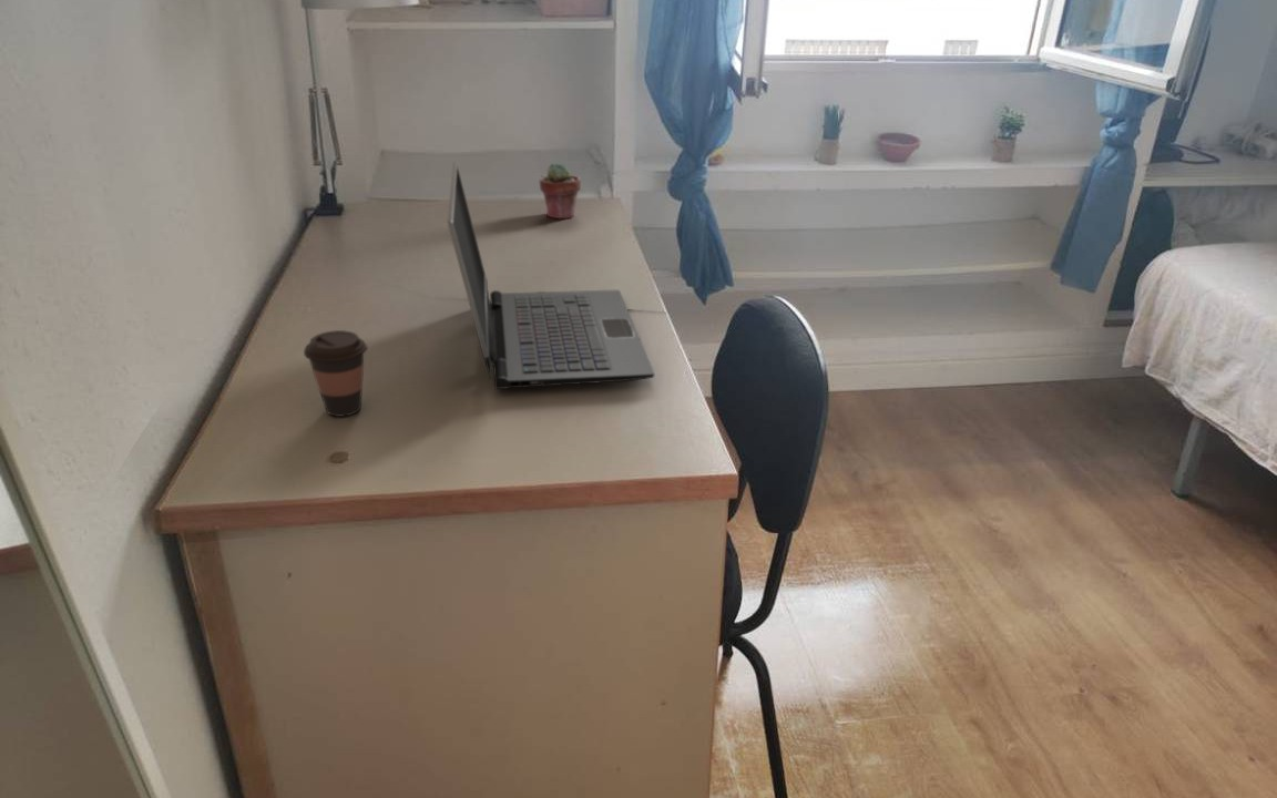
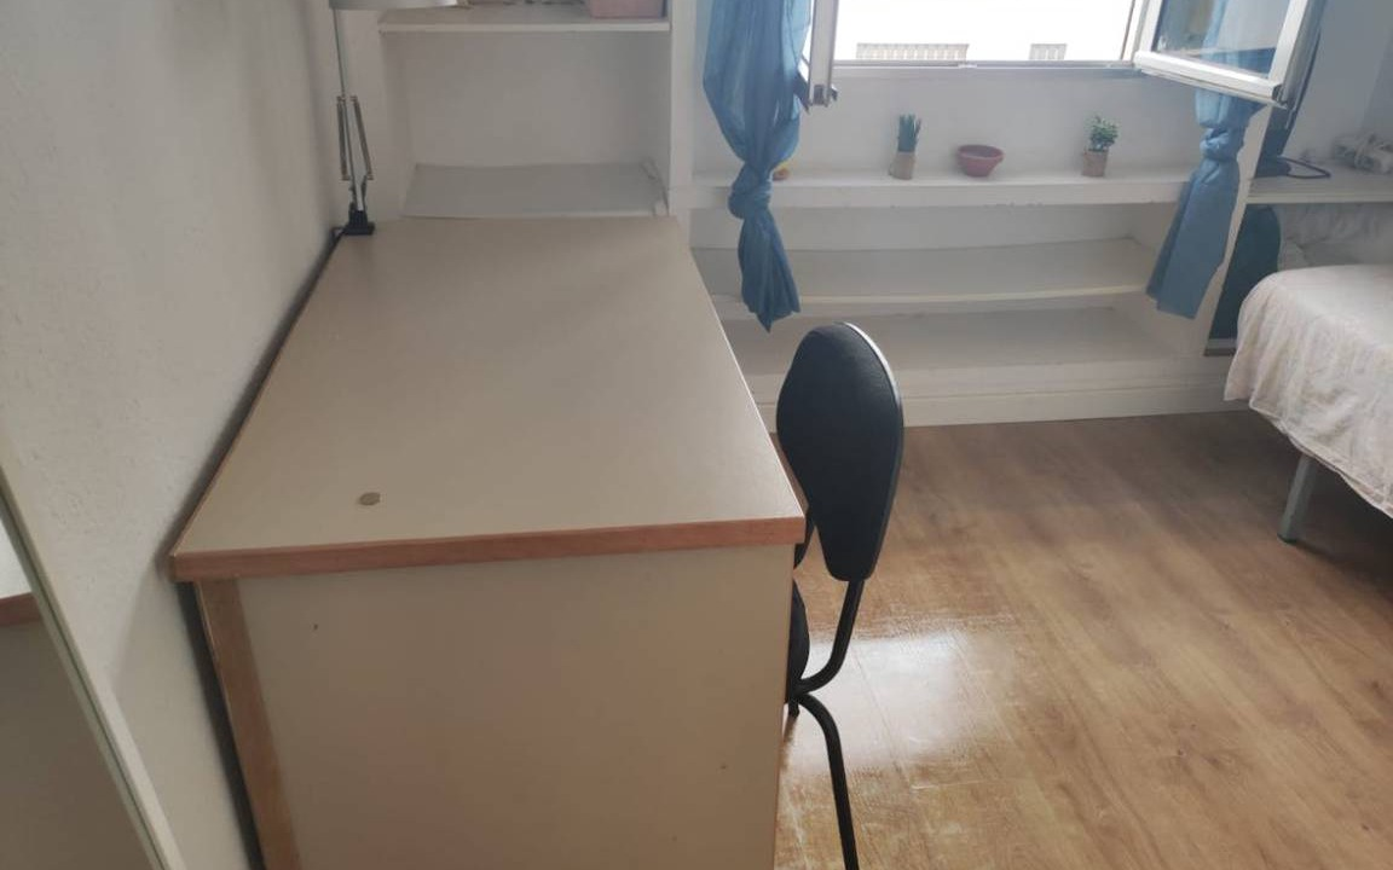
- potted succulent [539,162,582,221]
- coffee cup [303,329,368,418]
- laptop computer [447,161,655,390]
